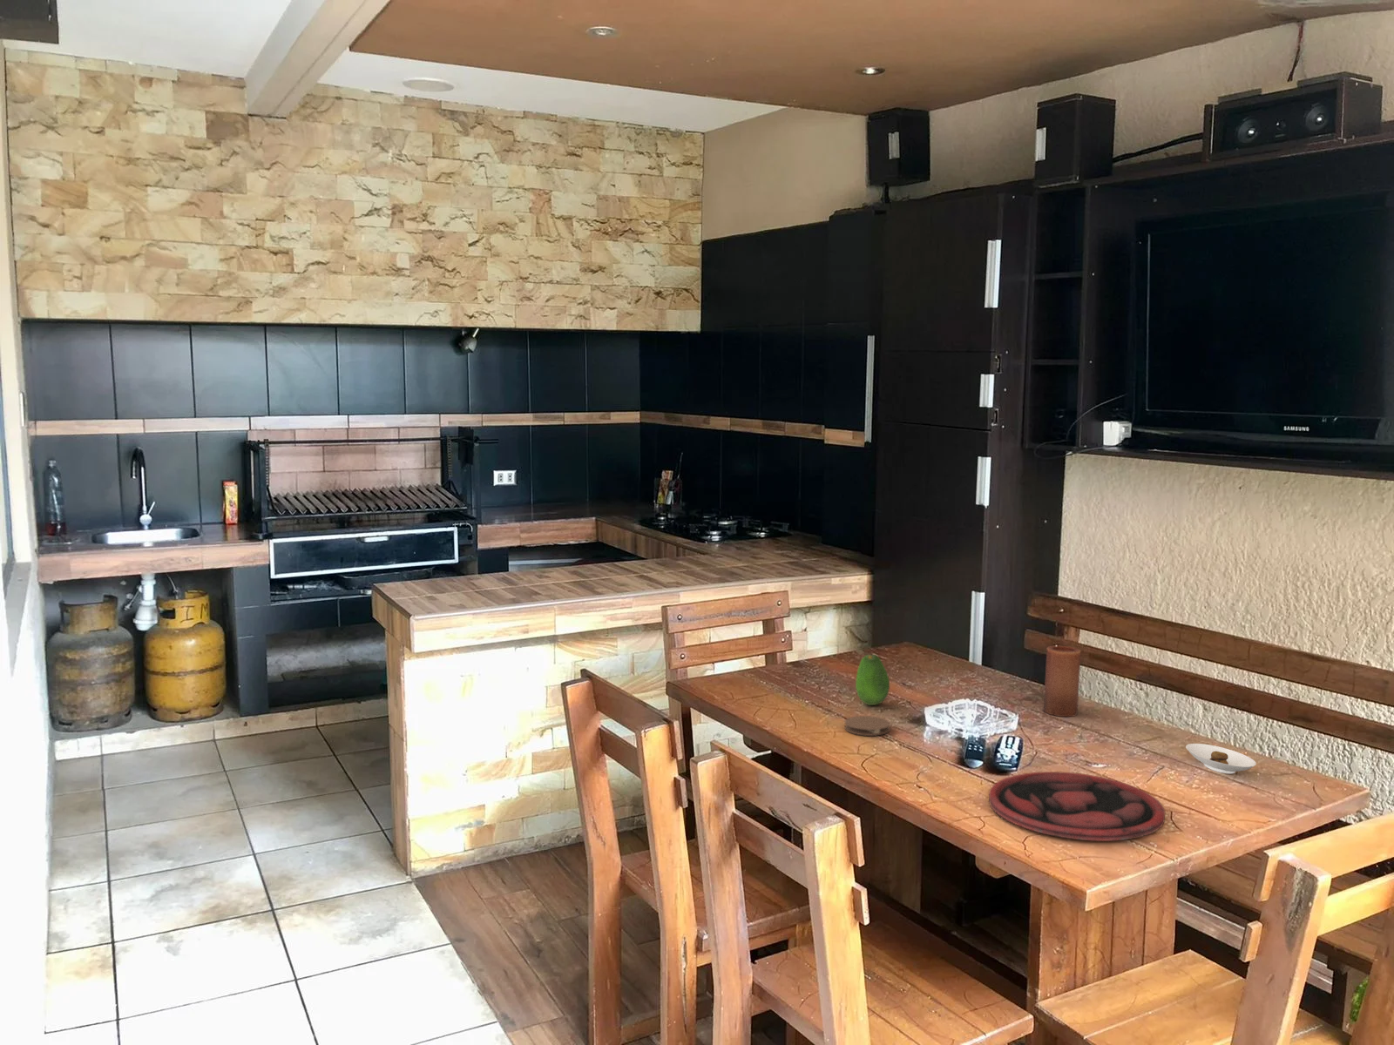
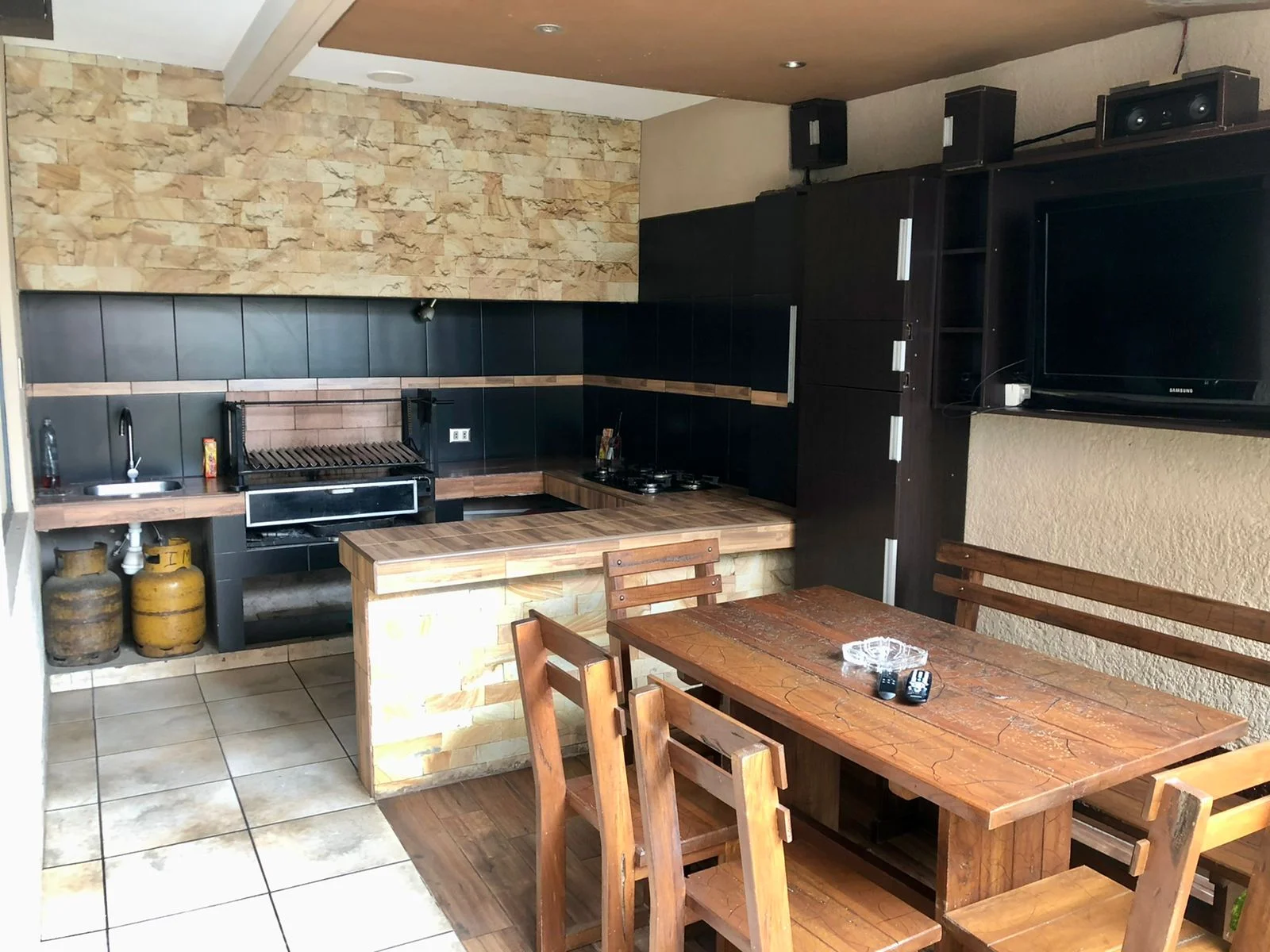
- fruit [855,654,890,706]
- candle [1042,645,1082,718]
- plate [988,771,1166,842]
- coaster [844,715,891,737]
- saucer [1184,743,1257,774]
